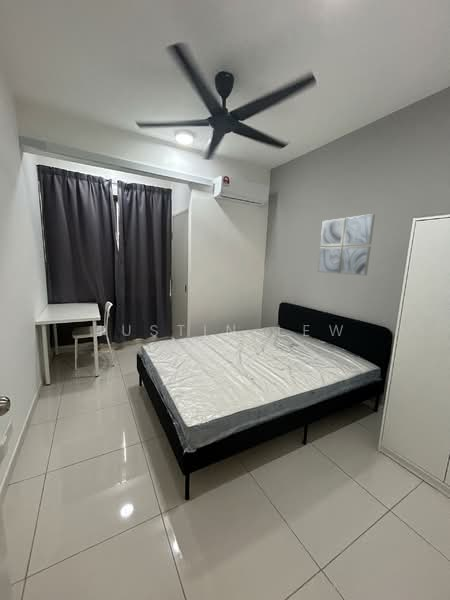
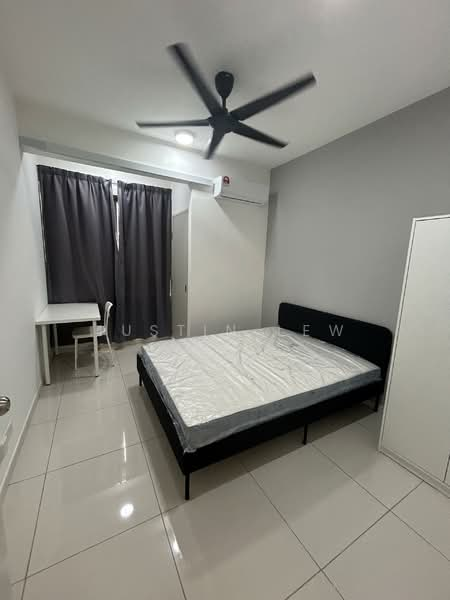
- wall art [317,213,376,276]
